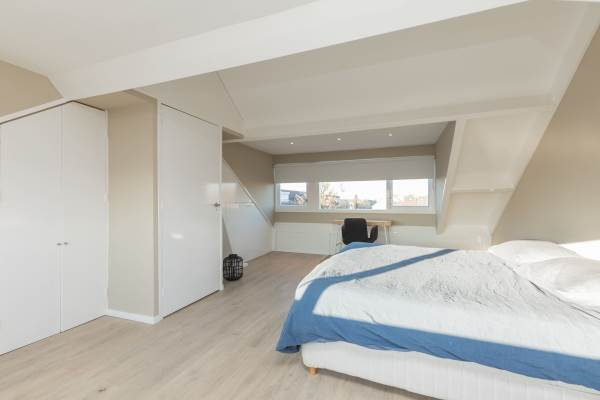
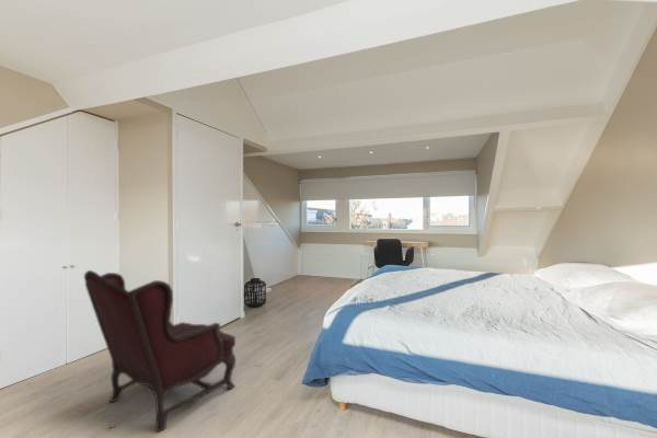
+ armchair [83,269,237,433]
